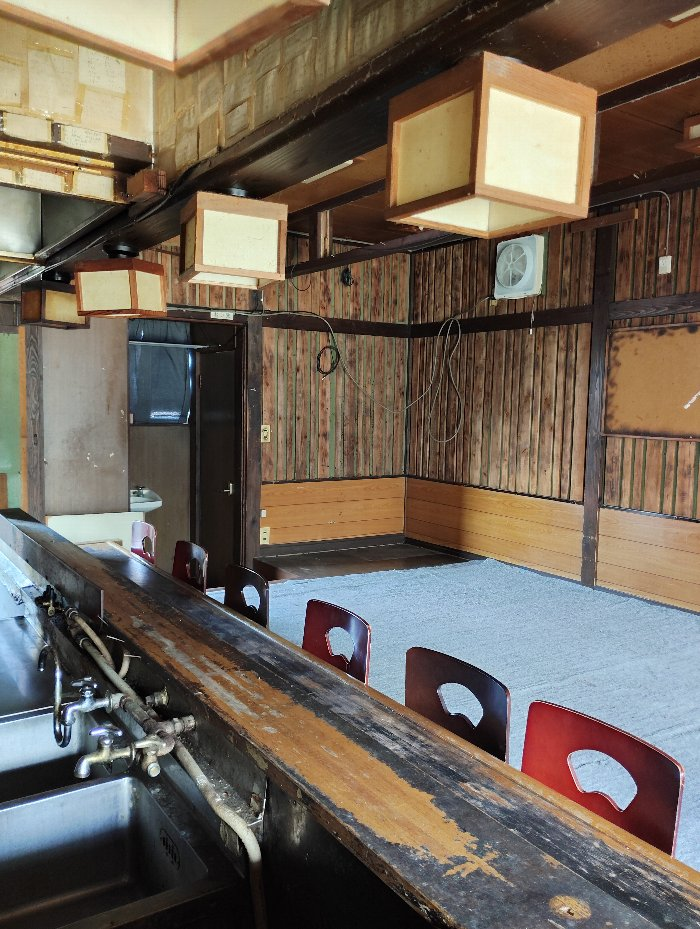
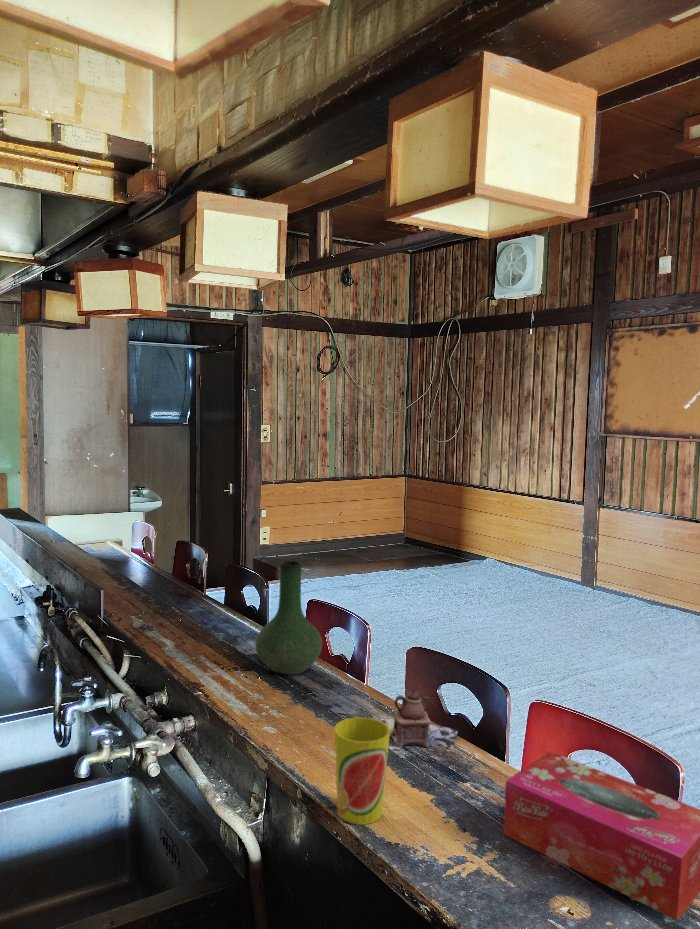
+ cup [333,716,390,826]
+ tissue box [502,751,700,921]
+ teapot [383,689,459,756]
+ vase [254,560,323,676]
